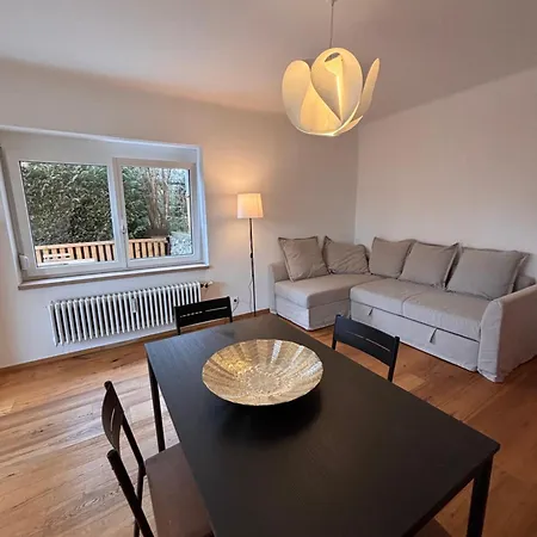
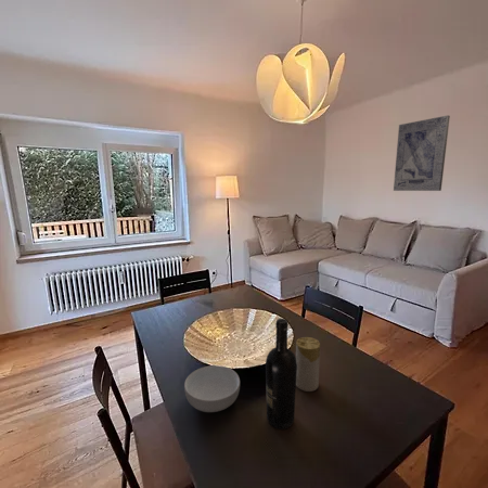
+ wine bottle [265,318,297,431]
+ cereal bowl [183,364,241,413]
+ wall art [393,115,451,192]
+ candle [295,336,321,393]
